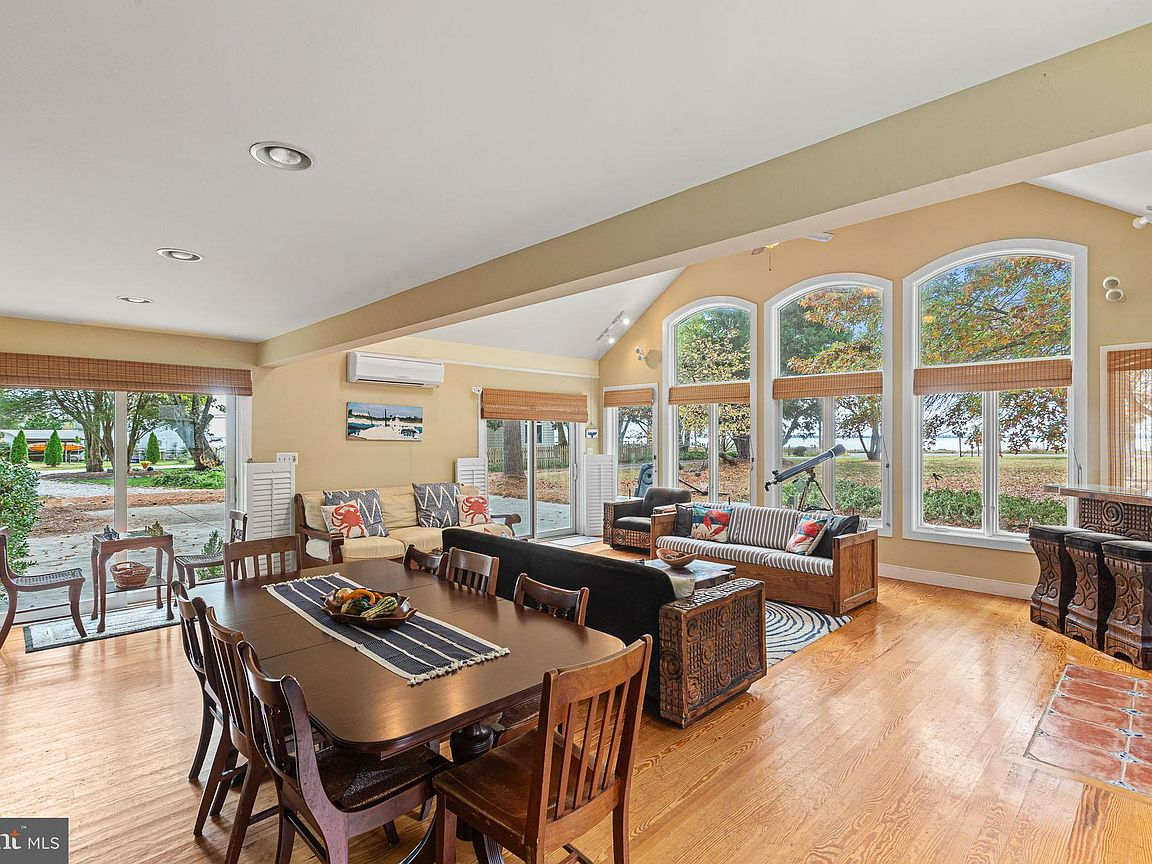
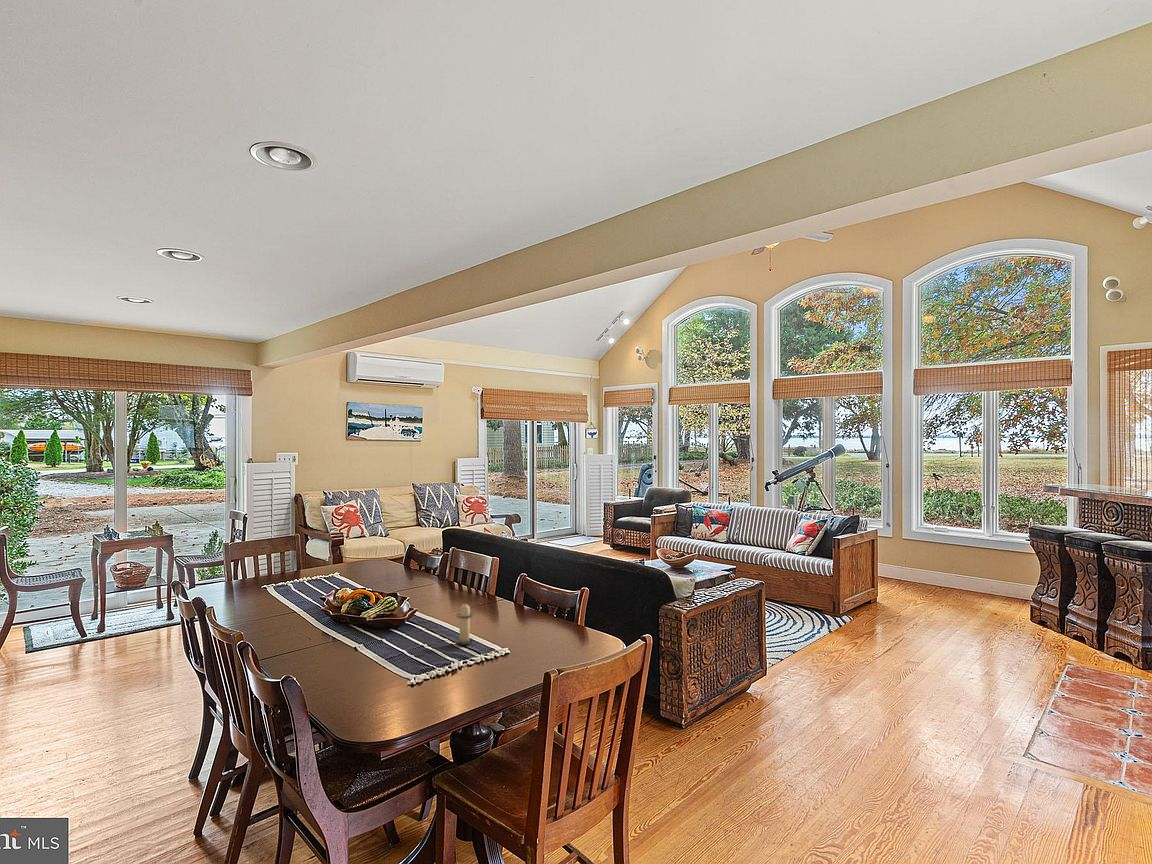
+ candle [455,603,474,646]
